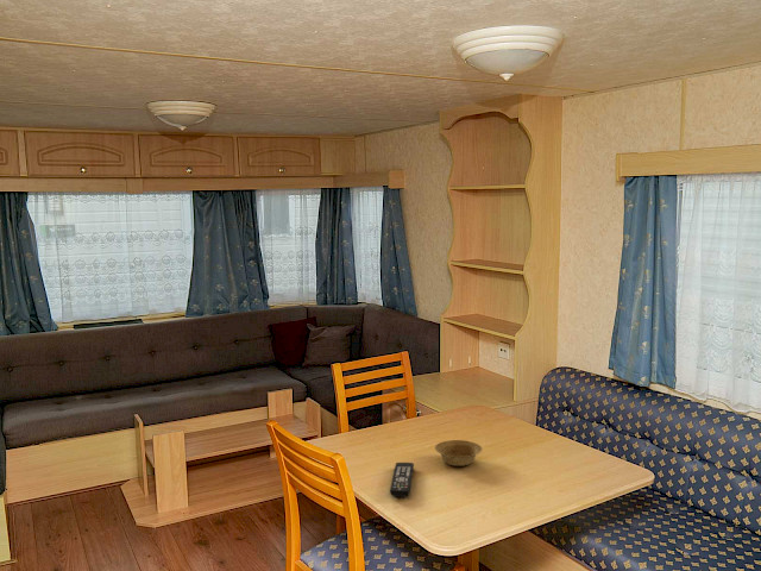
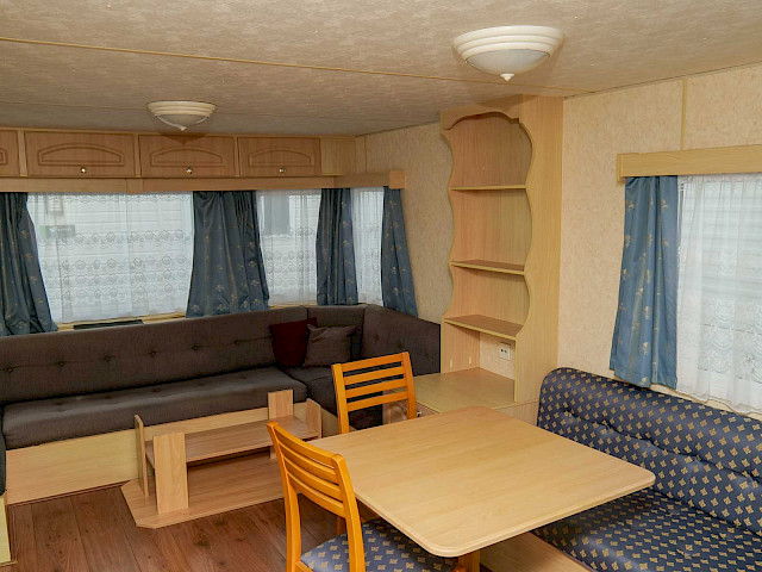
- remote control [389,462,415,498]
- bowl [434,439,483,468]
